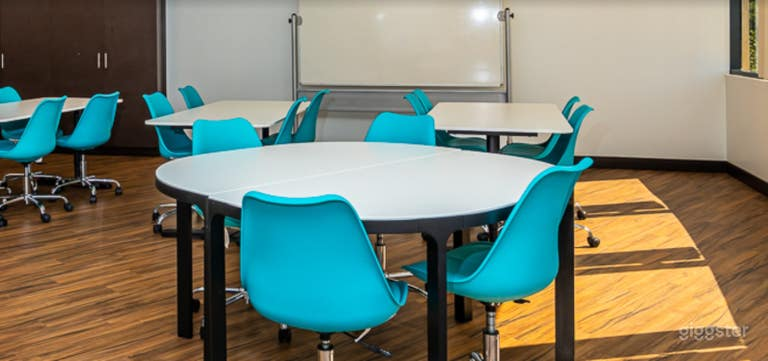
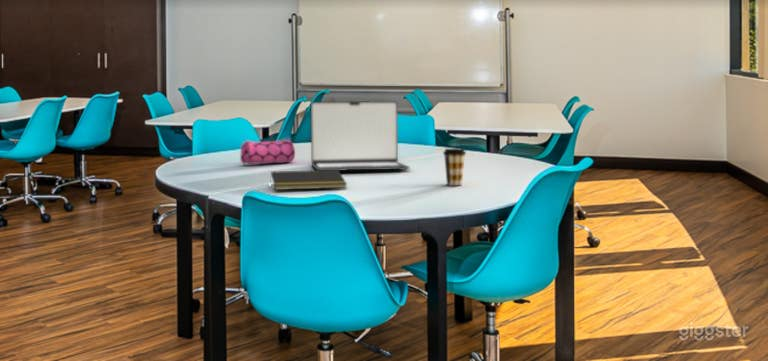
+ notepad [269,170,348,191]
+ laptop [310,100,411,172]
+ pencil case [239,137,296,165]
+ coffee cup [442,147,467,186]
